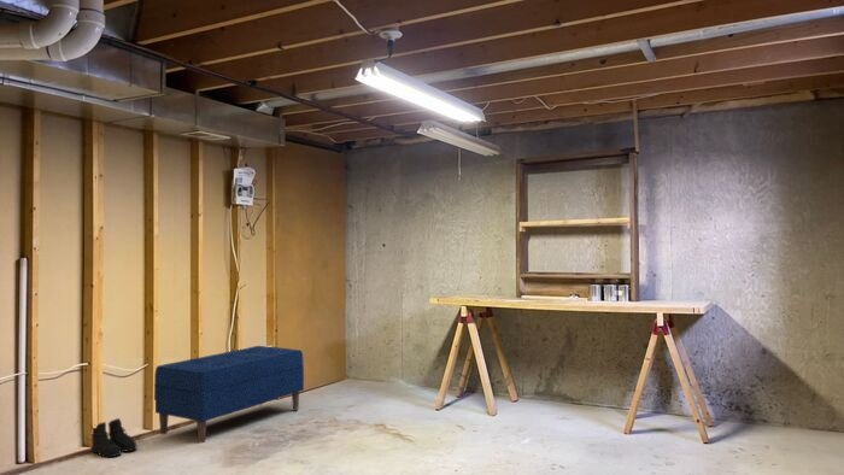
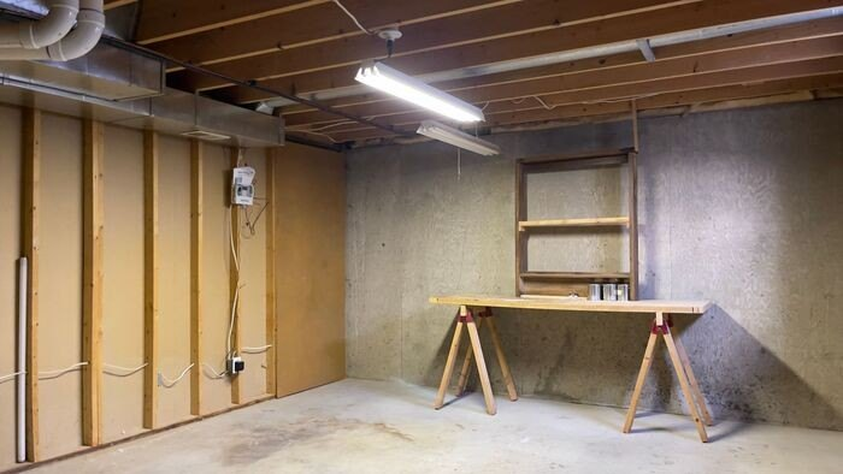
- bench [153,345,305,444]
- boots [90,417,139,459]
